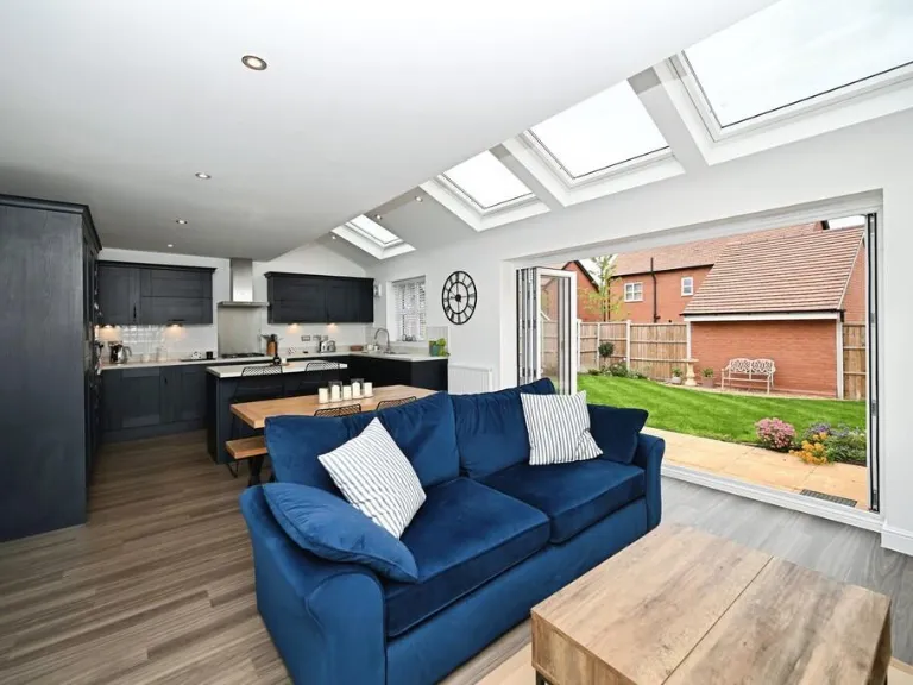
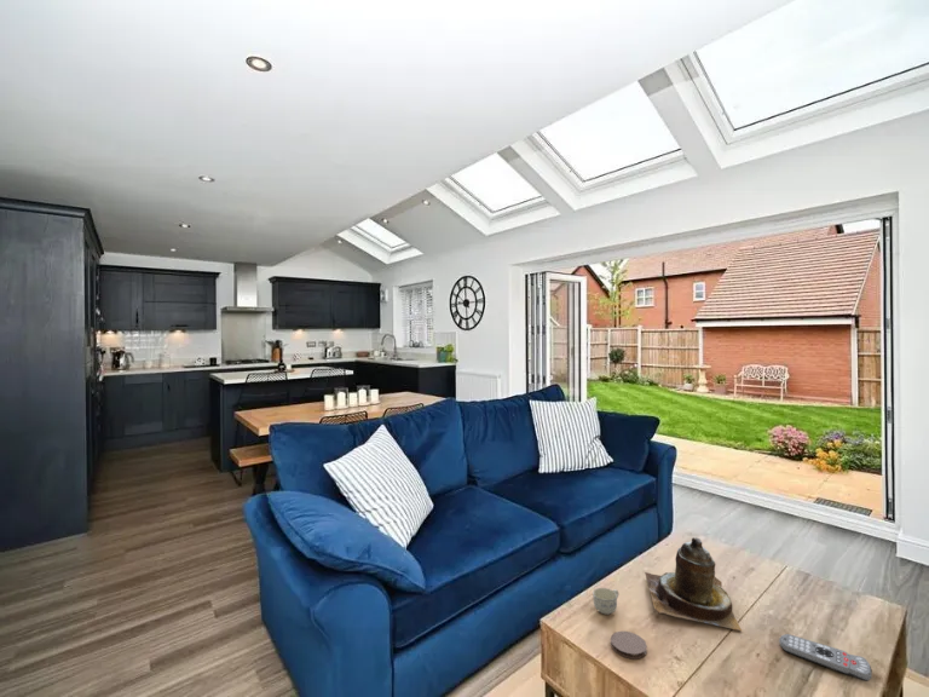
+ teapot [644,536,743,632]
+ coaster [610,630,648,659]
+ remote control [778,633,873,682]
+ cup [592,587,619,616]
